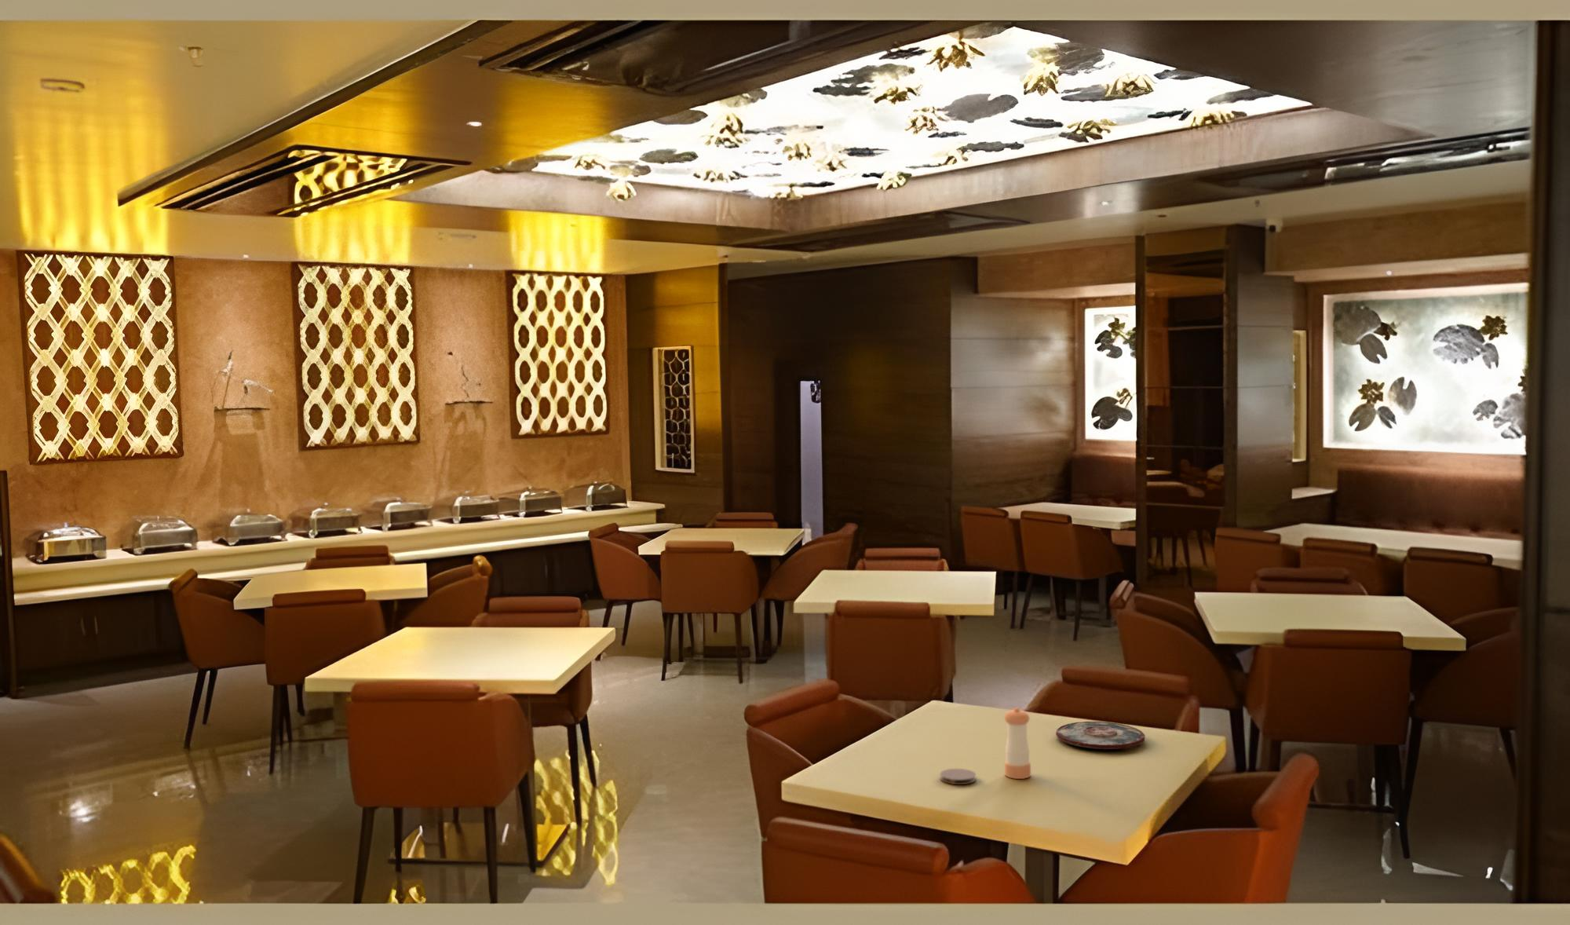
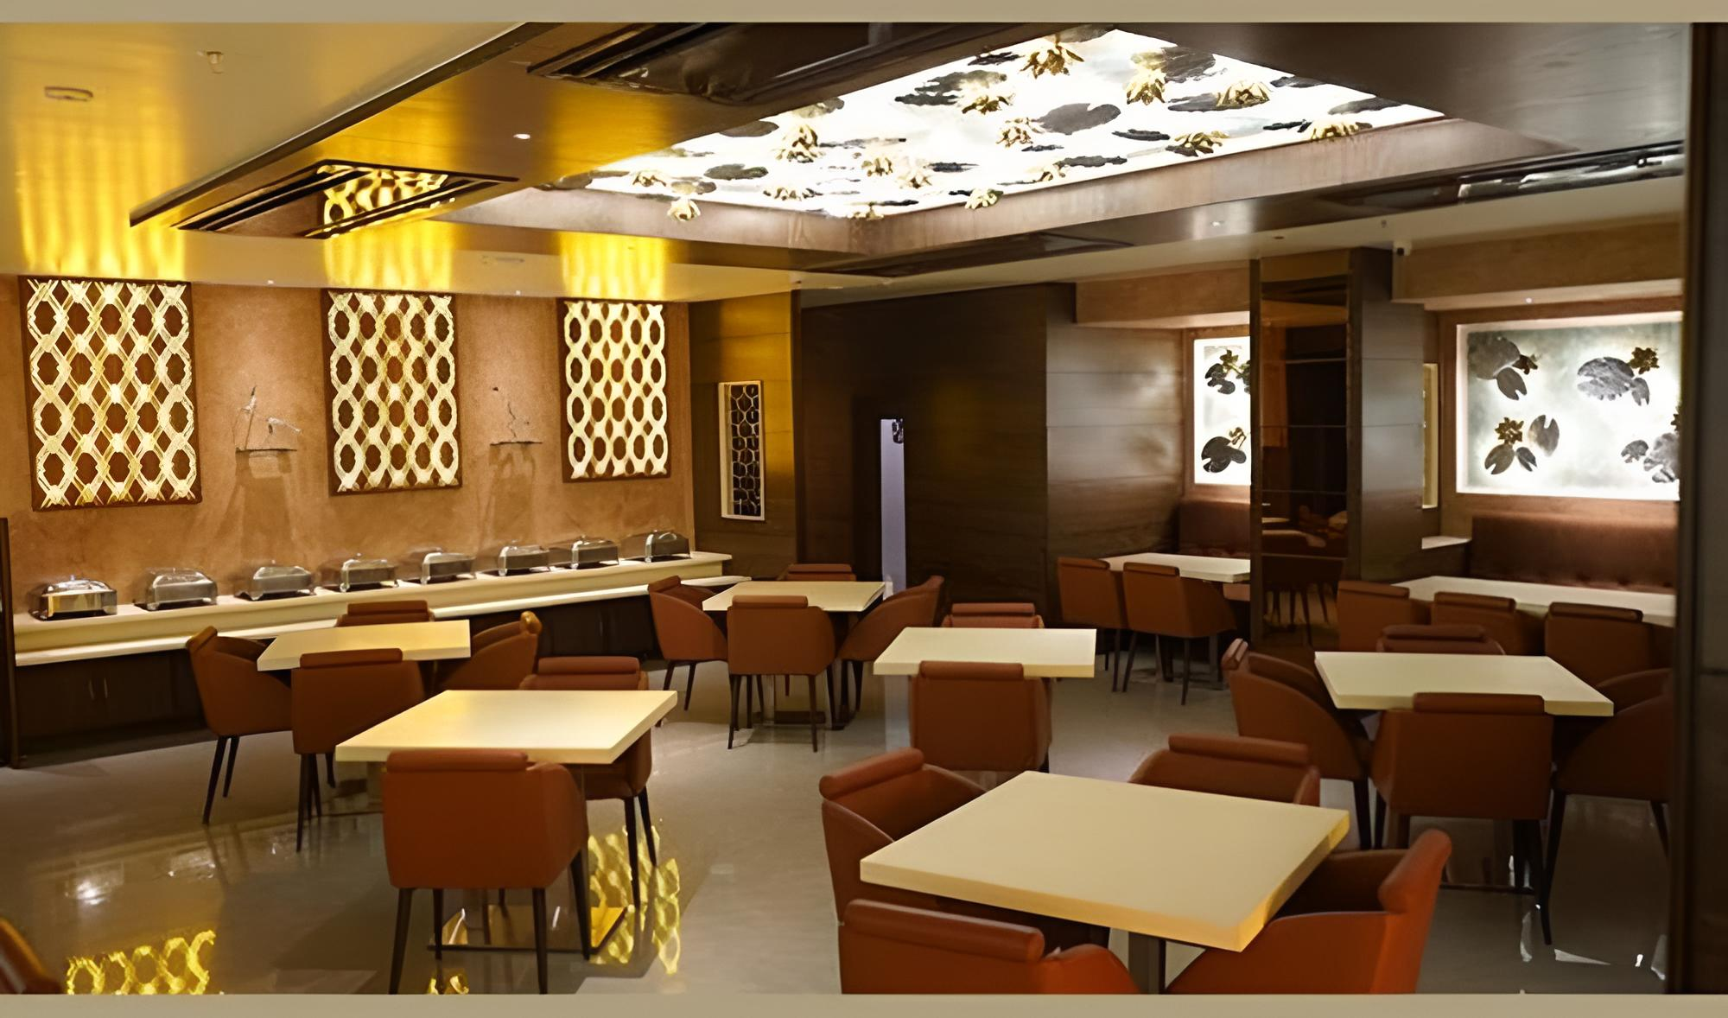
- plate [1055,721,1145,750]
- coaster [939,768,977,785]
- pepper shaker [1003,707,1032,780]
